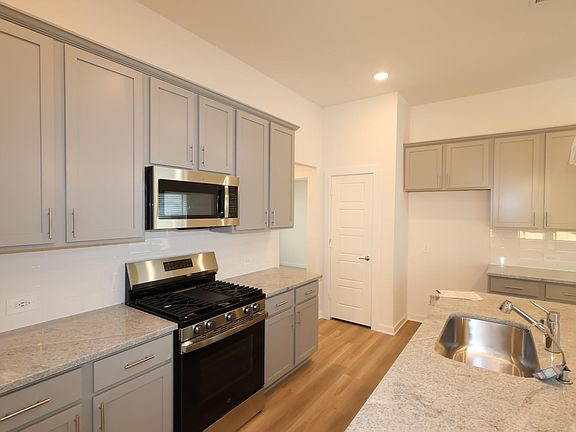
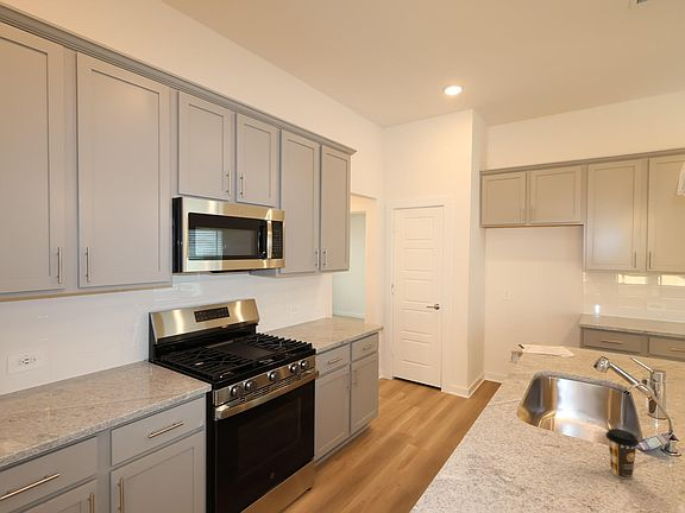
+ coffee cup [605,428,640,480]
